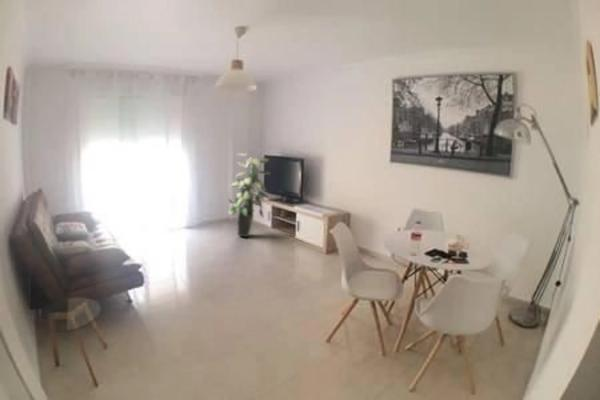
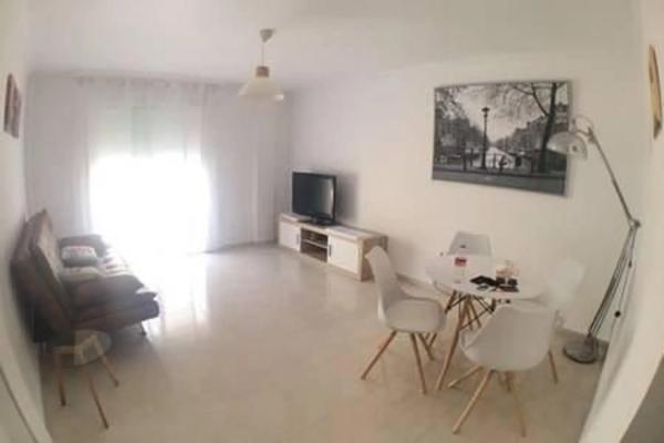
- indoor plant [227,152,271,238]
